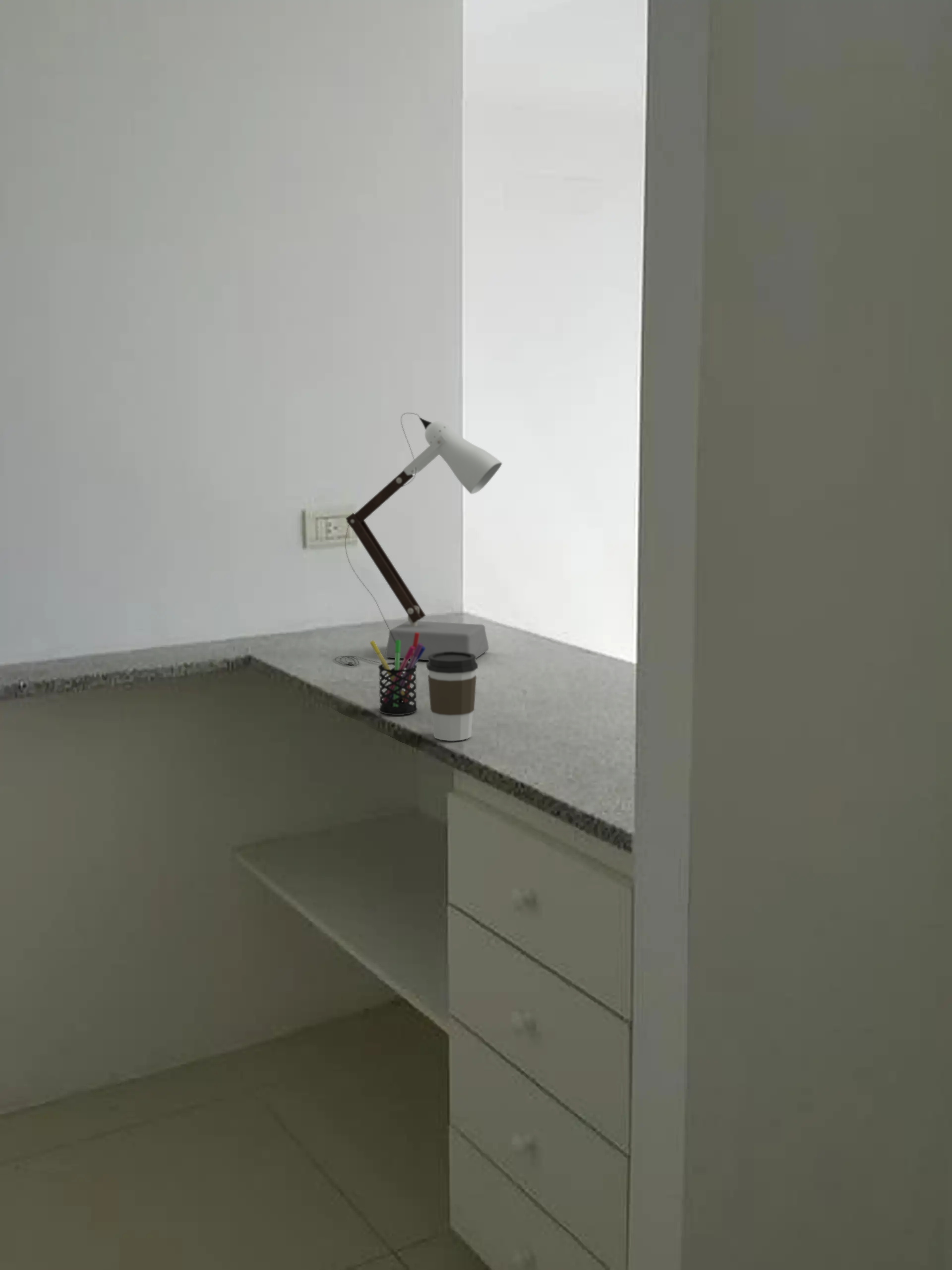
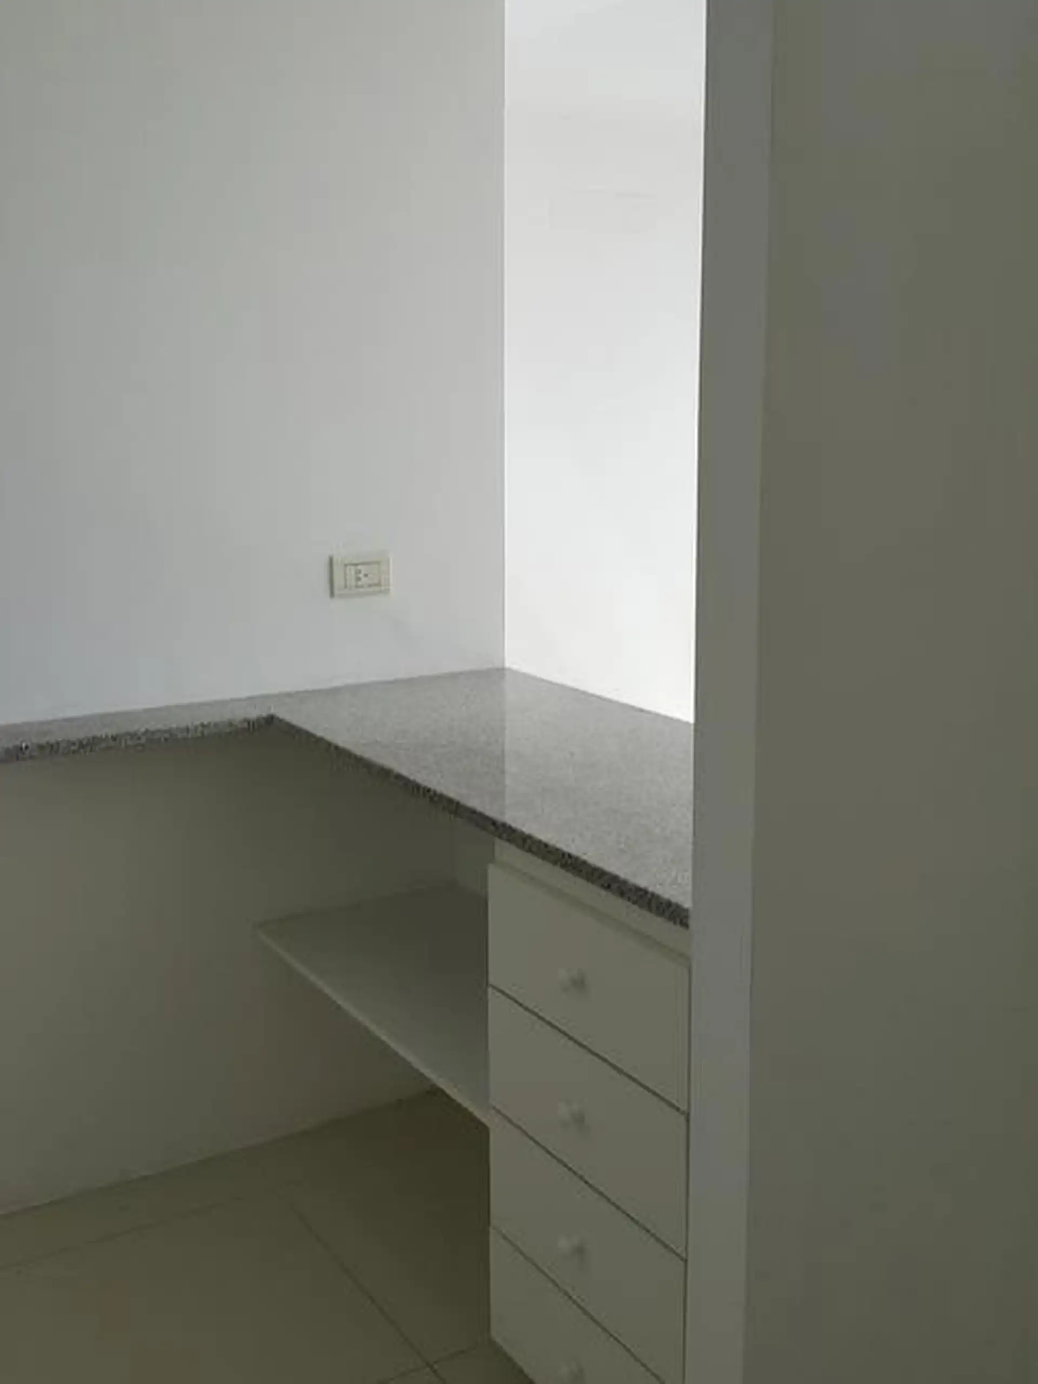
- pen holder [369,632,425,716]
- desk lamp [334,413,502,666]
- coffee cup [426,652,478,741]
